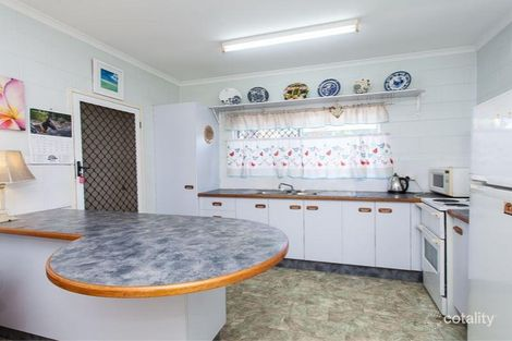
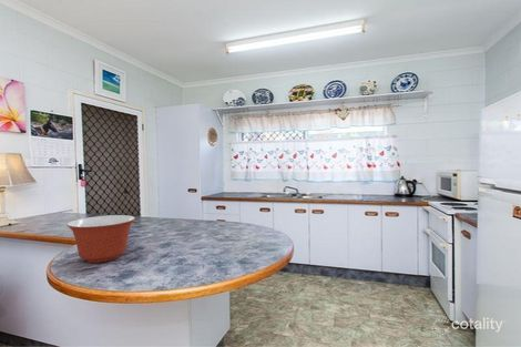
+ mixing bowl [65,214,136,264]
